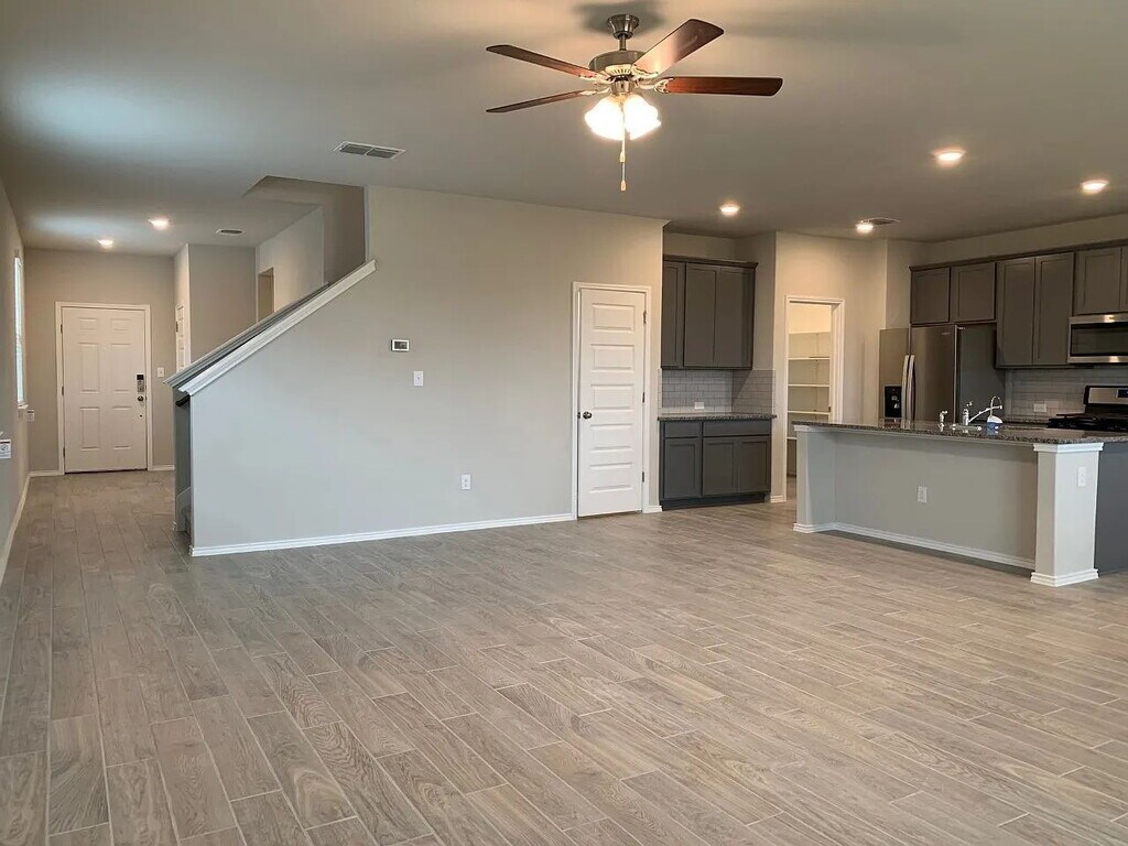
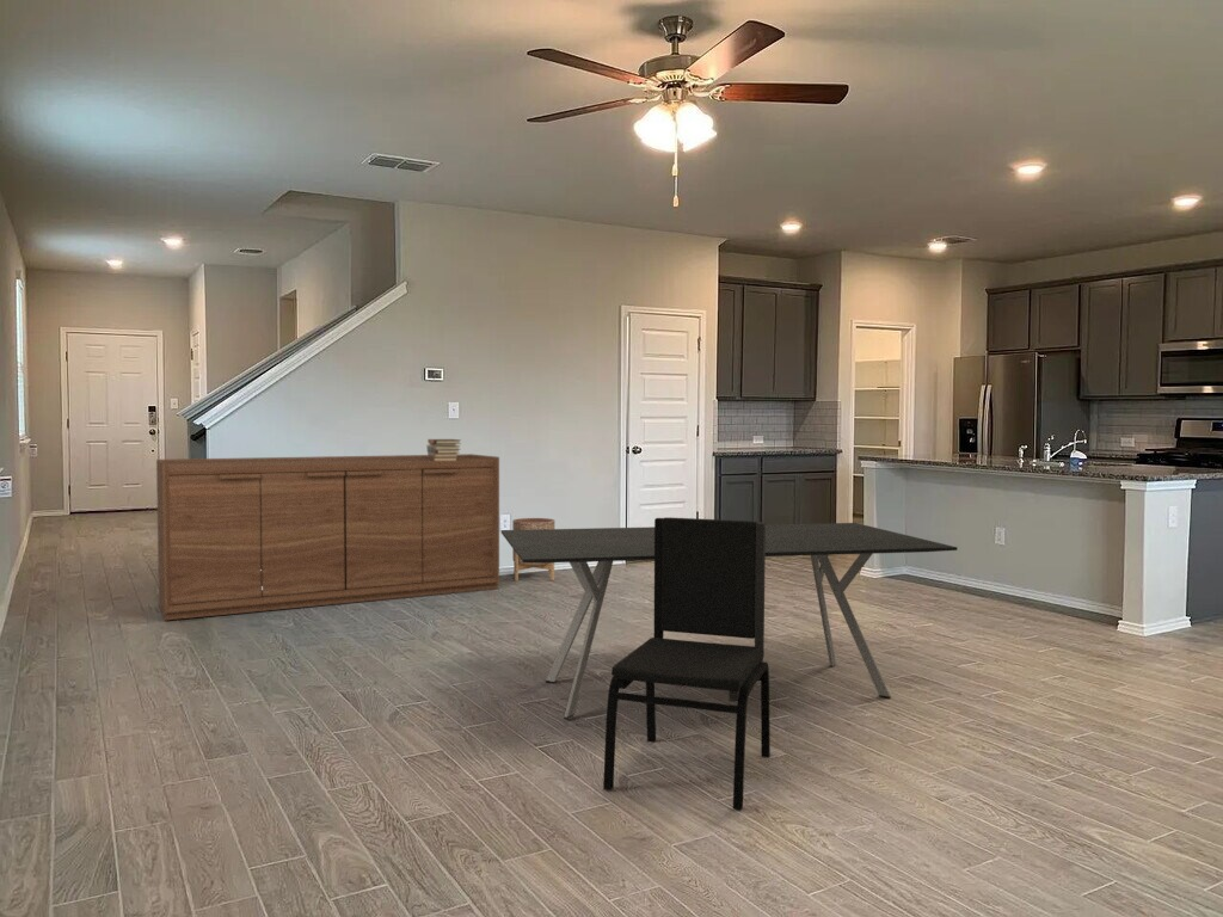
+ dining table [500,522,958,720]
+ dining chair [602,516,772,811]
+ sideboard [155,453,500,621]
+ book stack [425,438,462,461]
+ planter [511,517,555,583]
